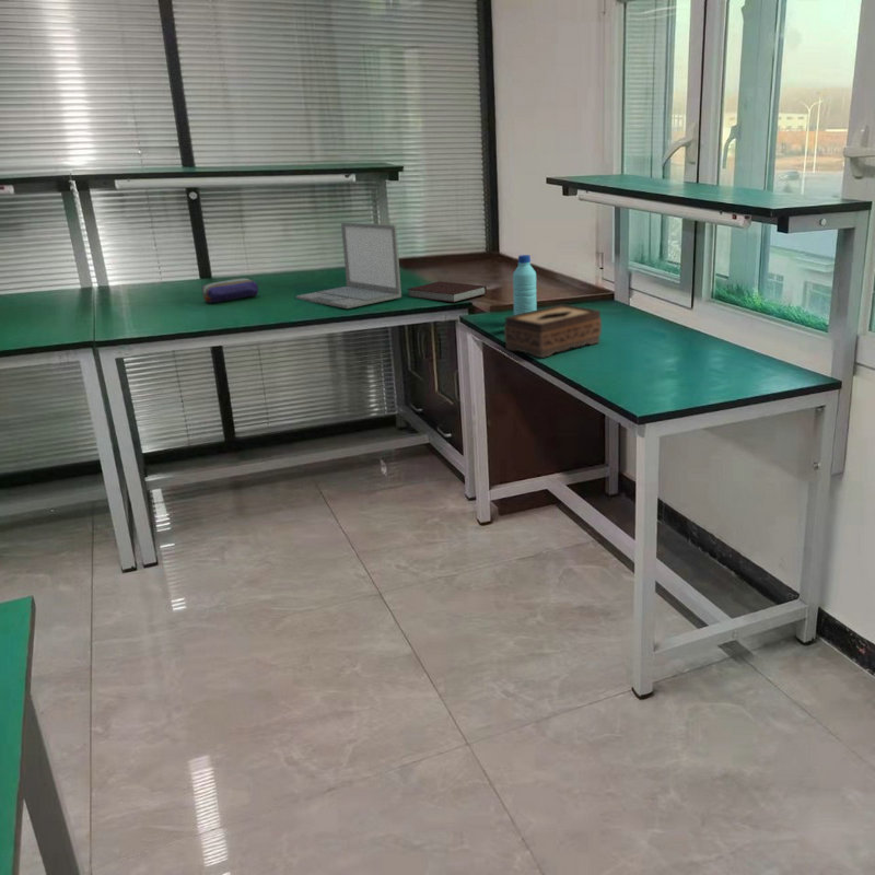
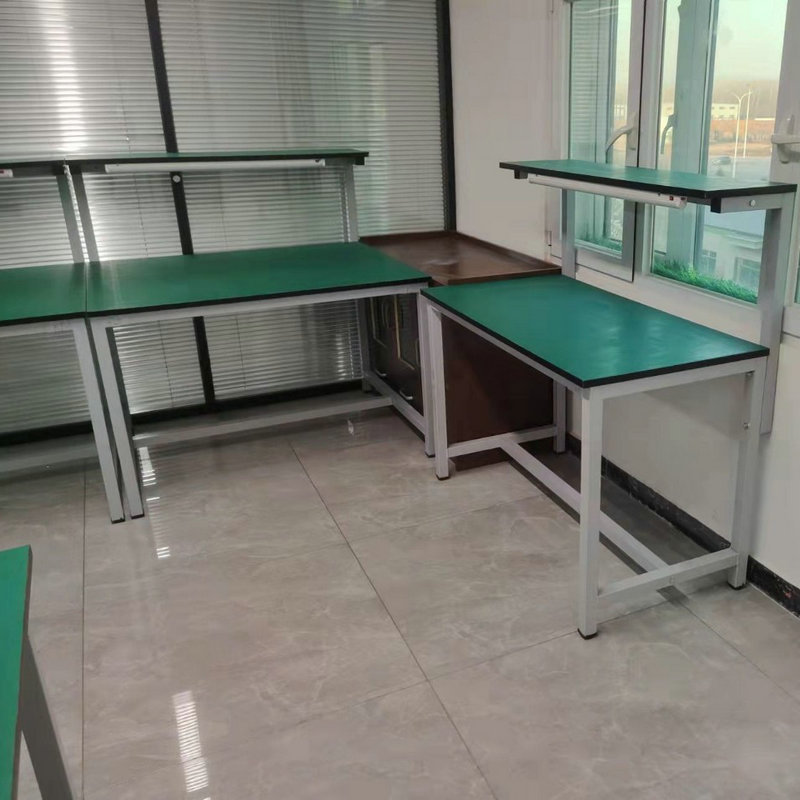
- pencil case [201,277,259,304]
- water bottle [512,254,538,315]
- laptop [295,221,402,310]
- notebook [406,280,488,303]
- tissue box [503,303,603,359]
